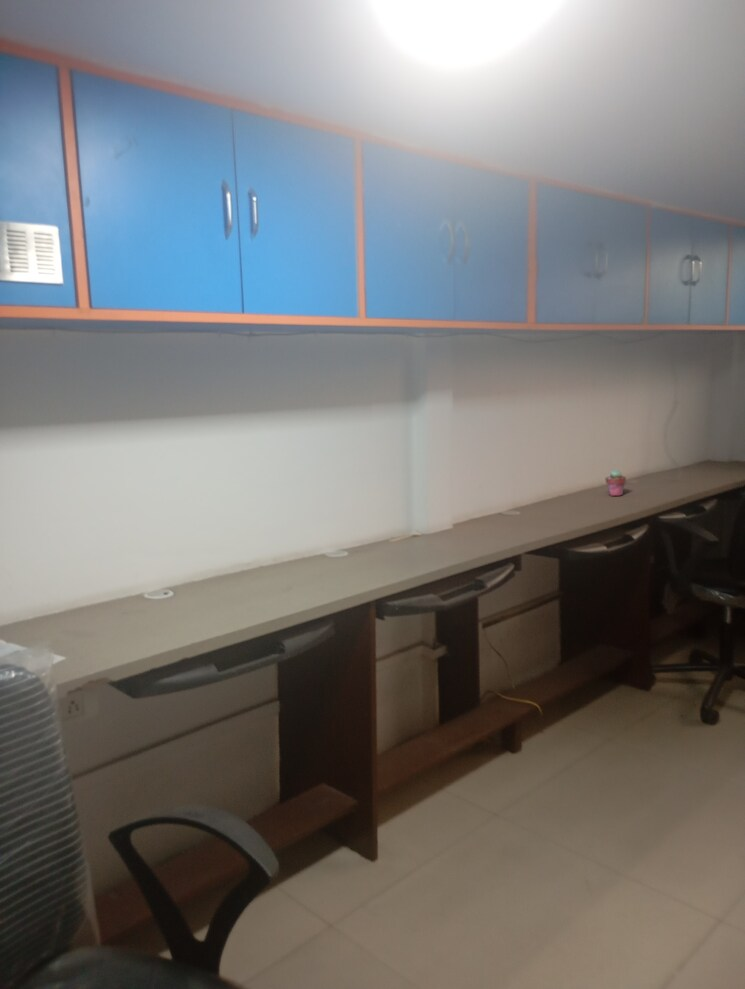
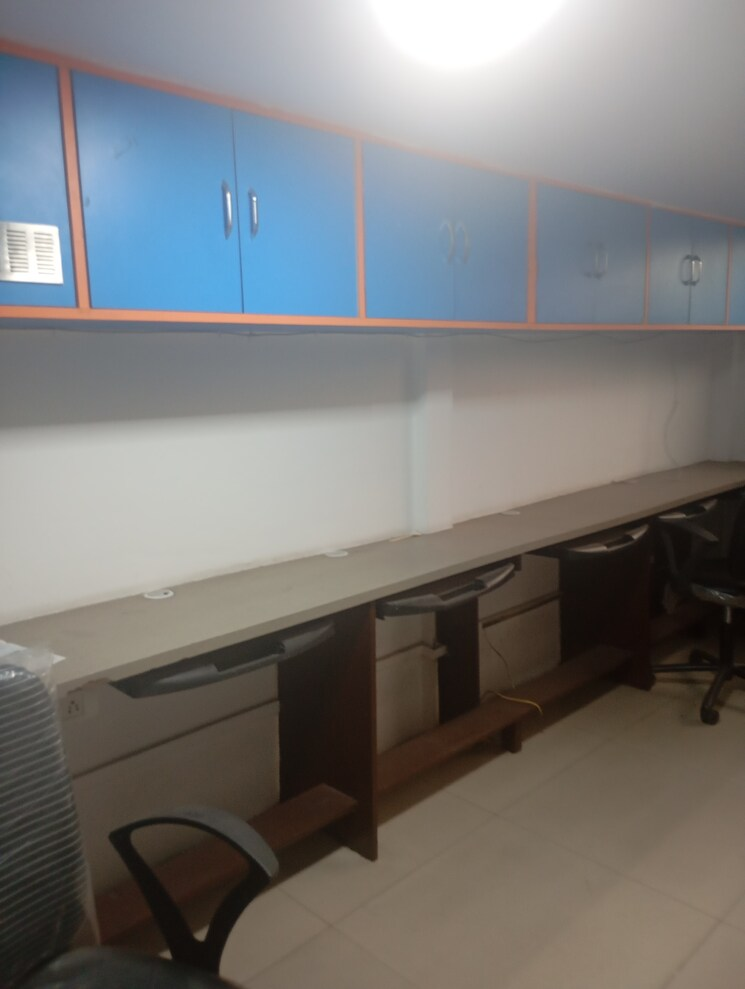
- potted succulent [605,469,627,497]
